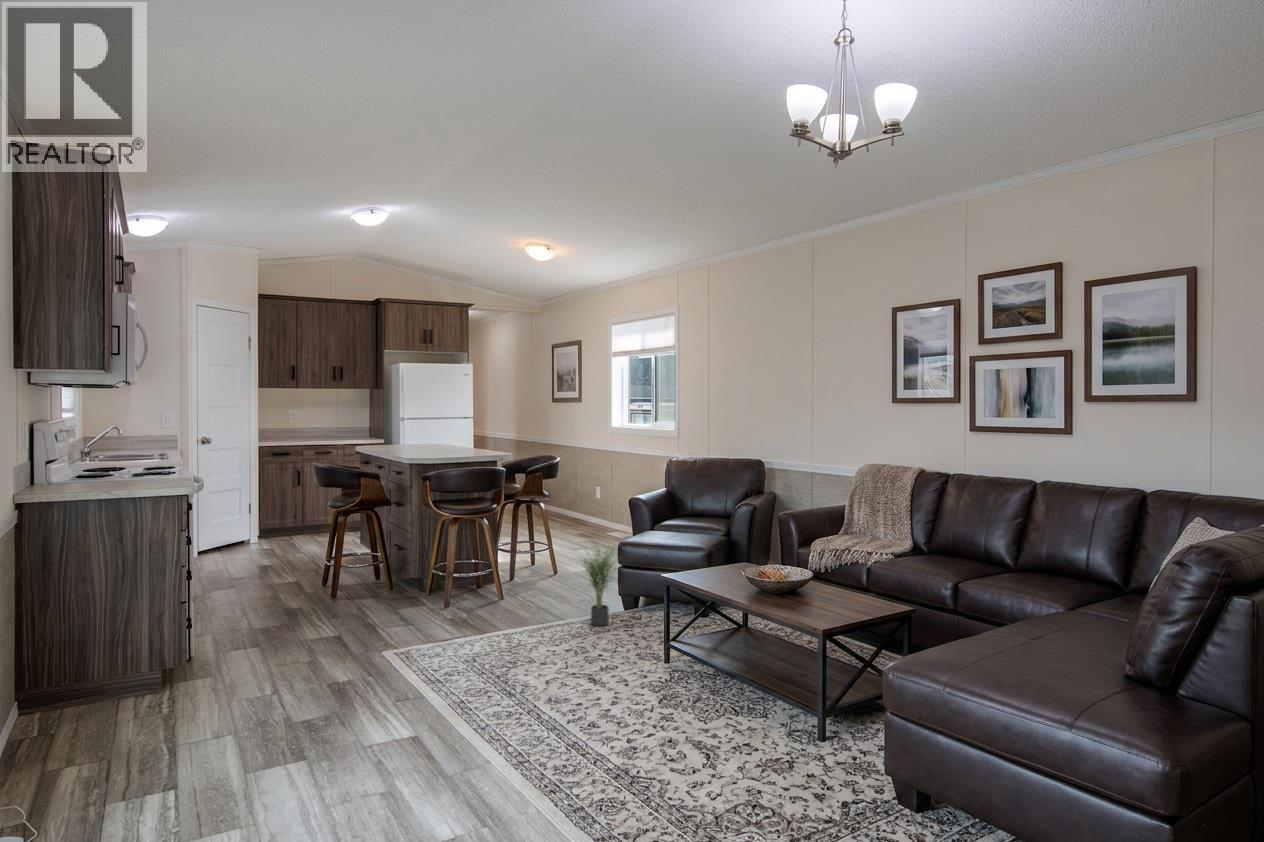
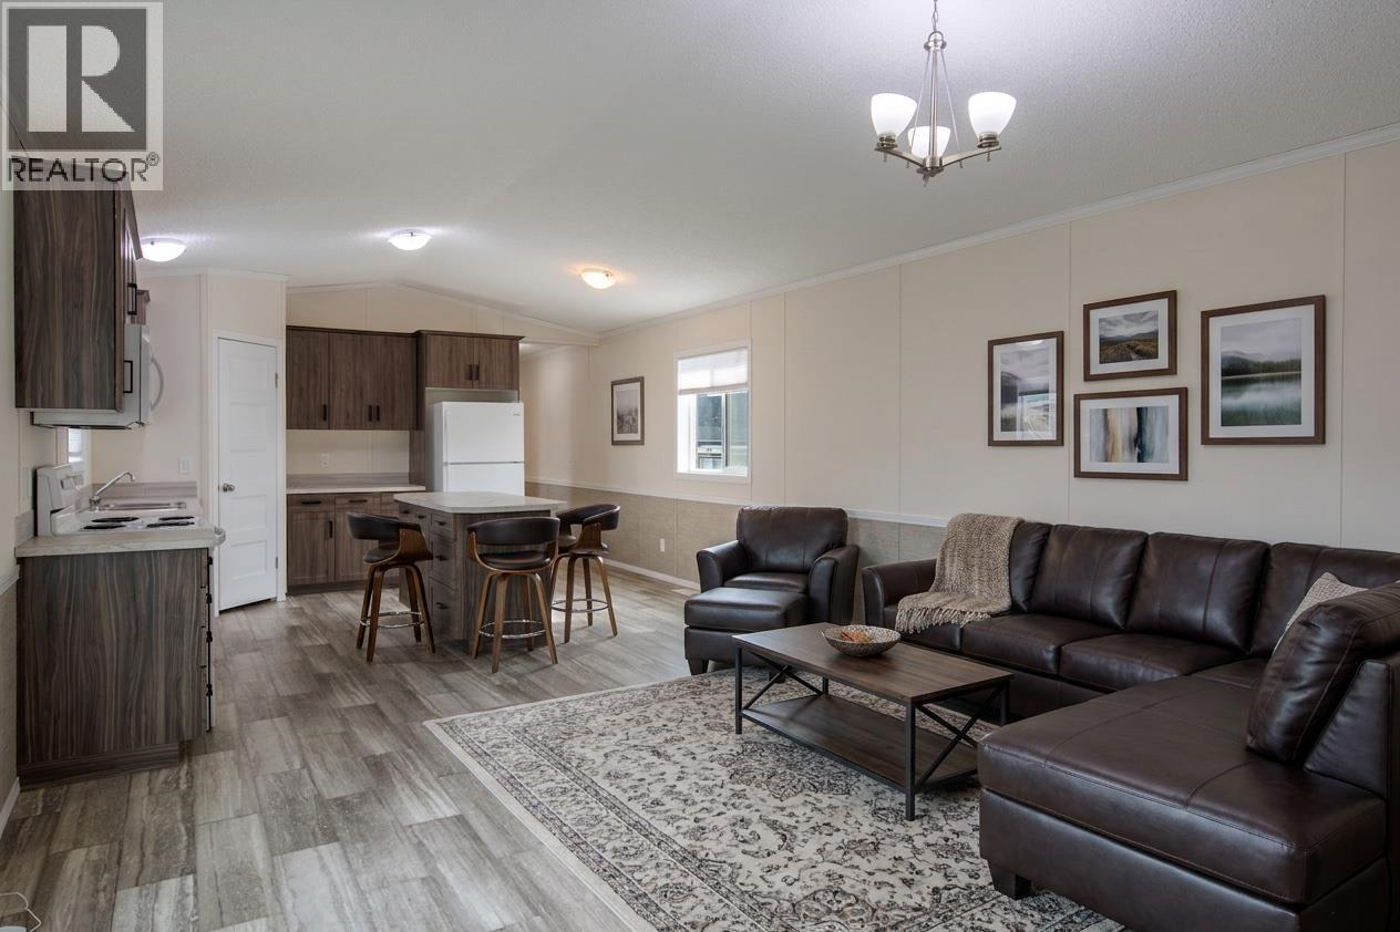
- potted plant [575,541,622,627]
